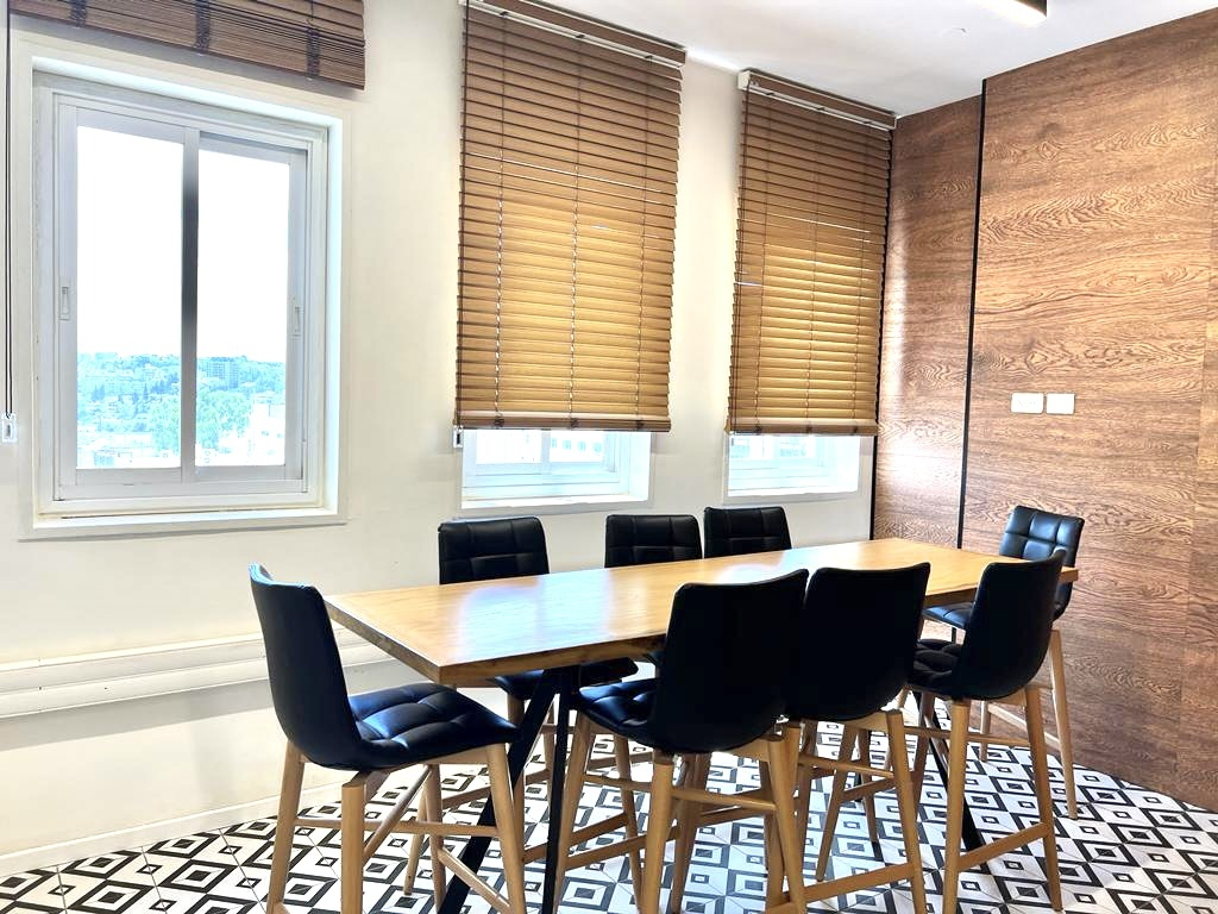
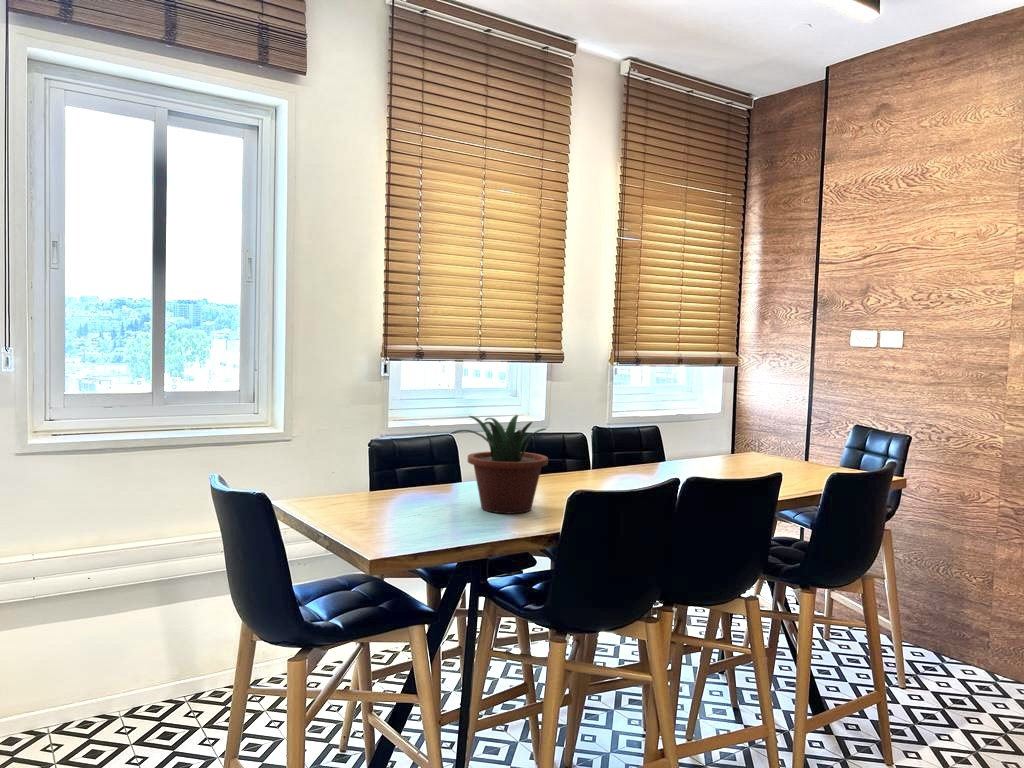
+ potted plant [450,414,549,515]
